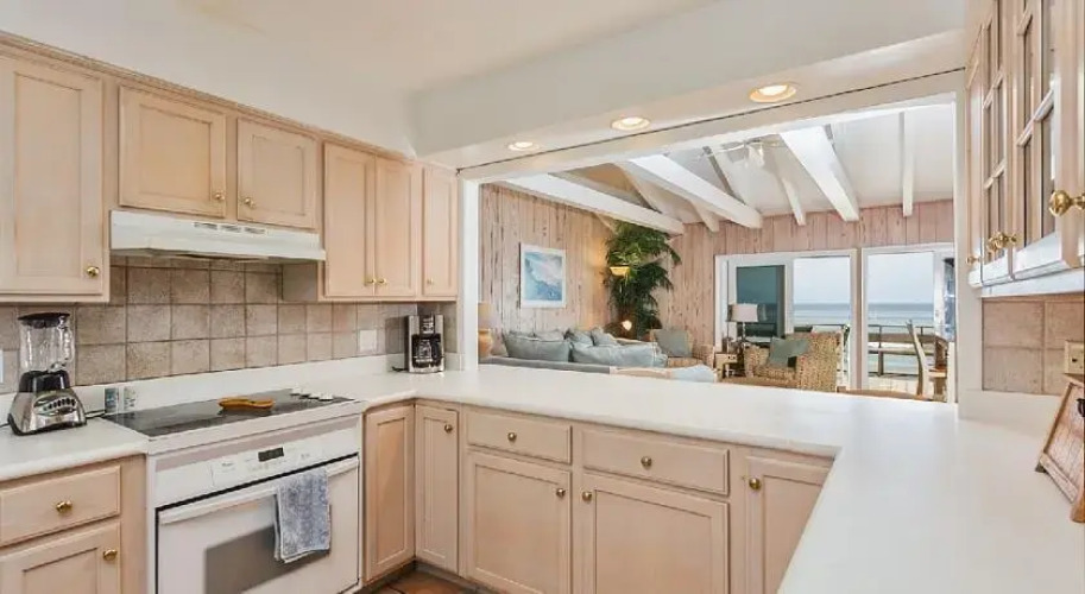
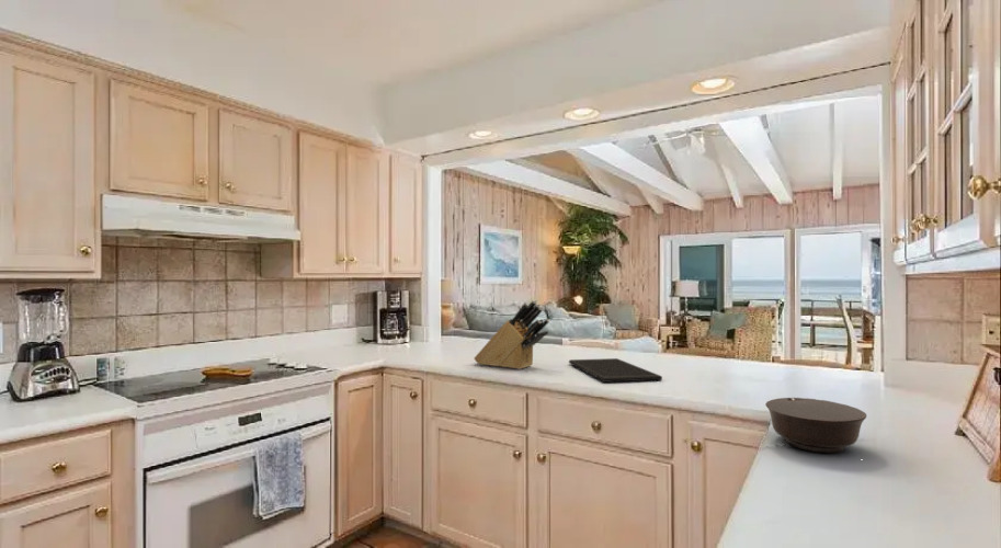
+ cutting board [568,357,663,384]
+ bowl [764,397,867,454]
+ knife block [474,299,550,370]
